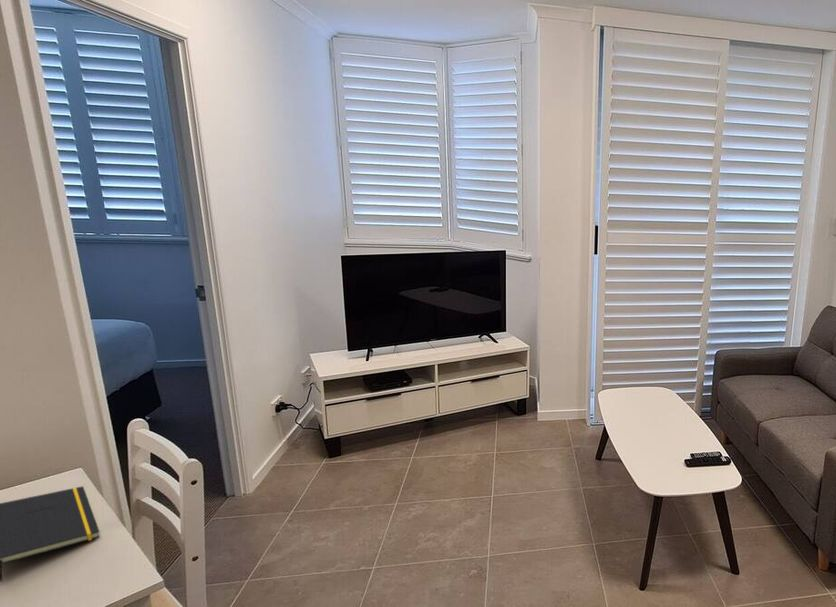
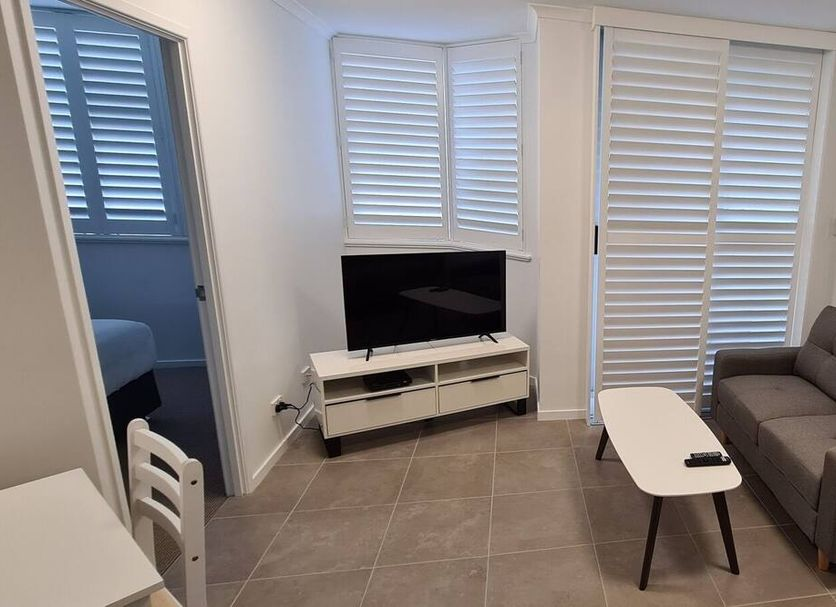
- notepad [0,485,100,583]
